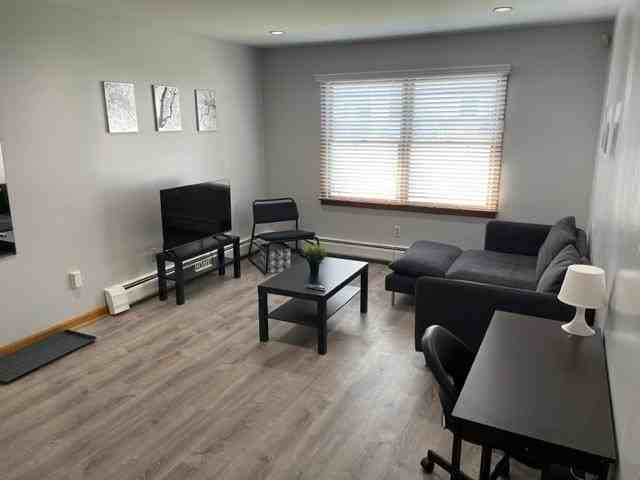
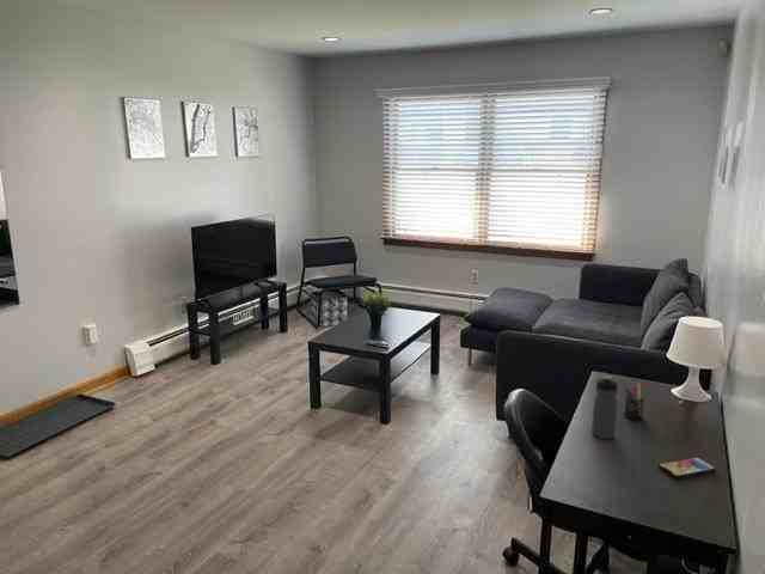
+ pen holder [623,381,651,421]
+ water bottle [590,374,619,440]
+ smartphone [657,456,717,480]
